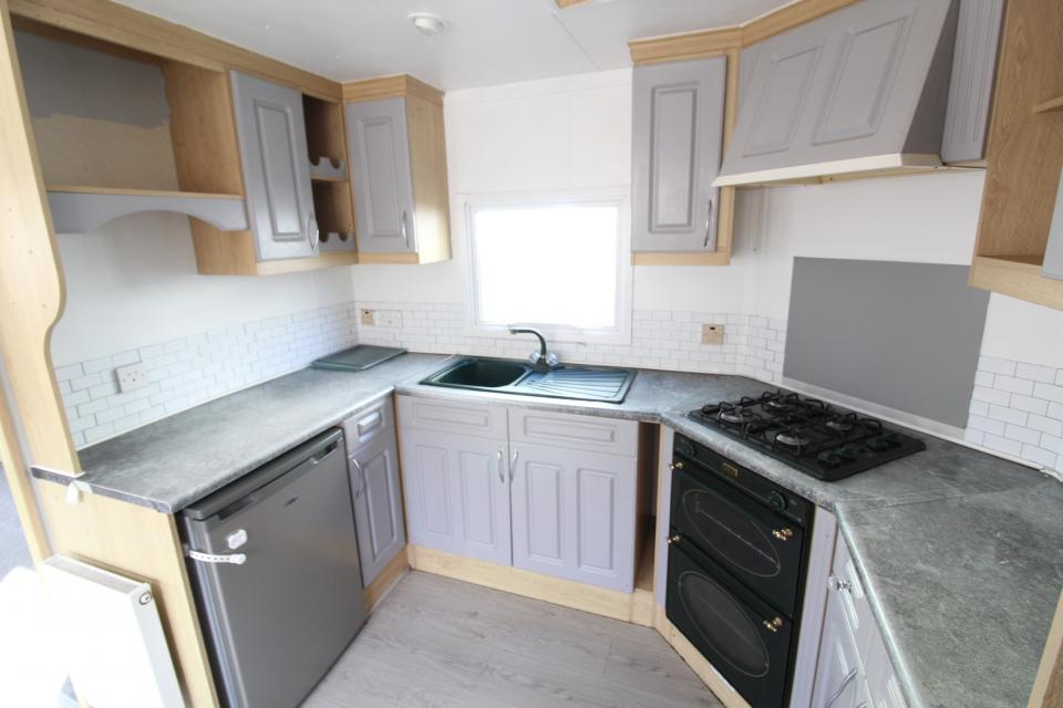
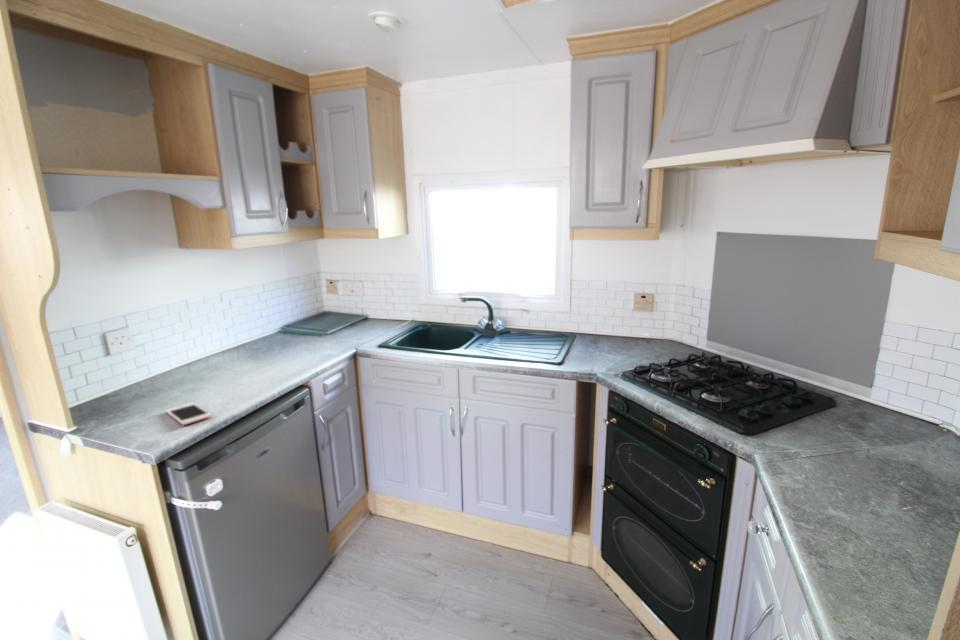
+ cell phone [164,402,212,426]
